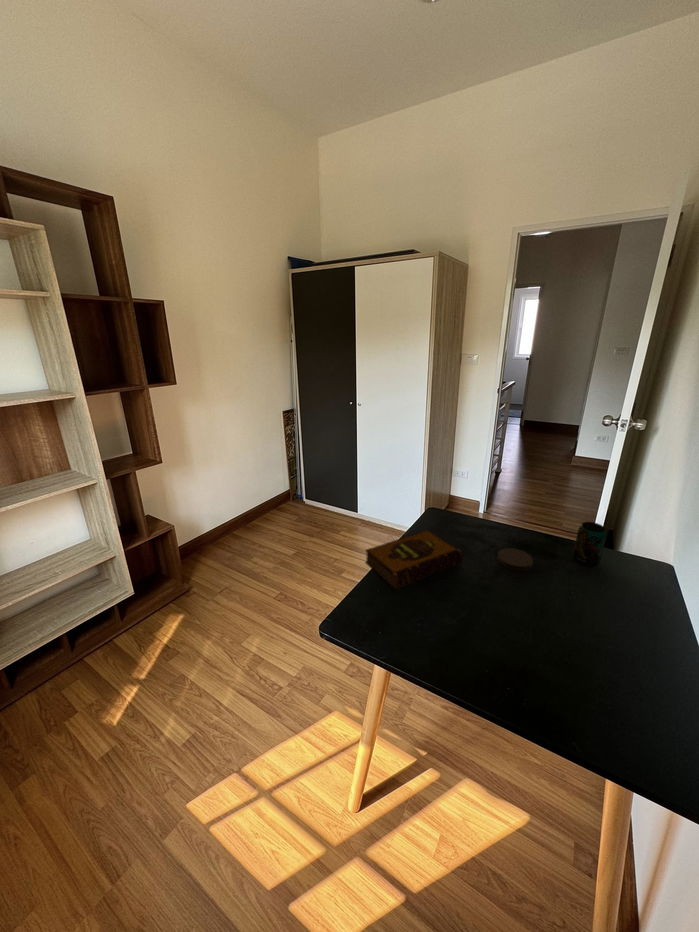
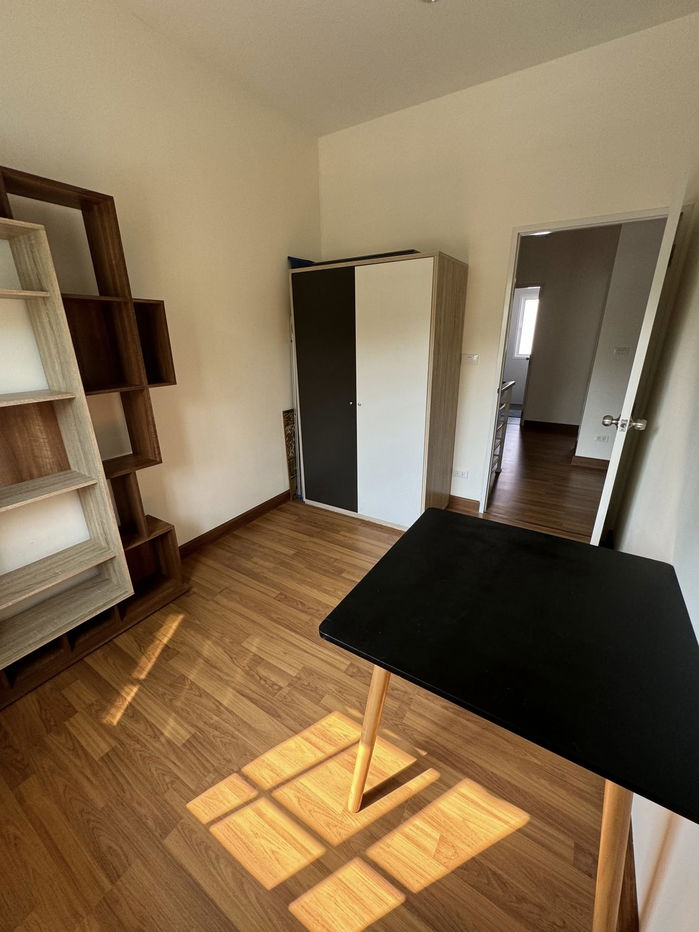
- coaster [496,547,534,572]
- hardback book [364,529,464,591]
- beverage can [572,521,608,568]
